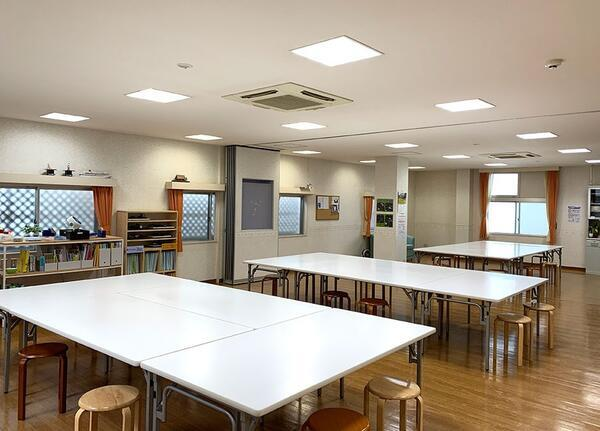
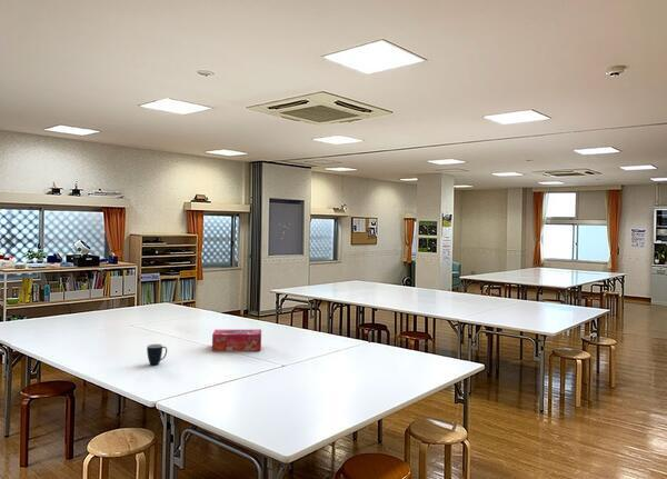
+ mug [146,343,168,366]
+ tissue box [211,328,262,352]
